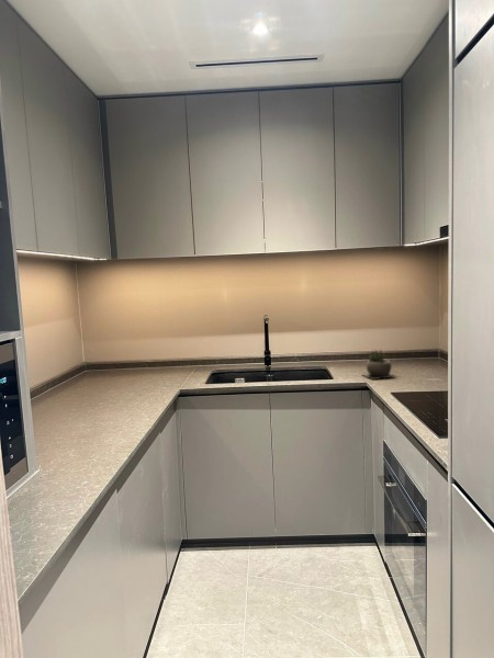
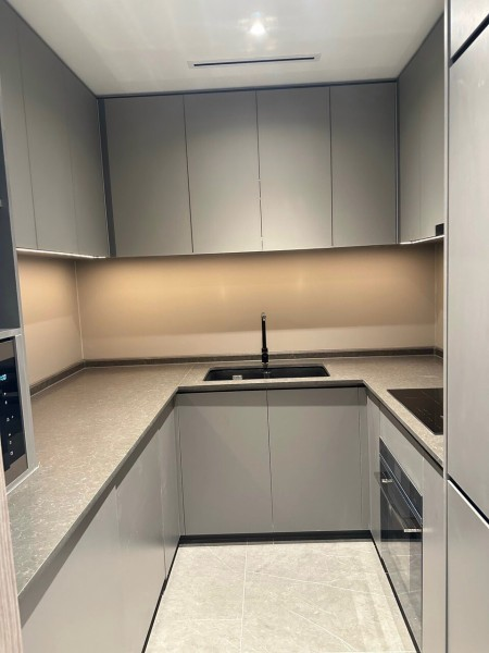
- succulent plant [362,349,396,381]
